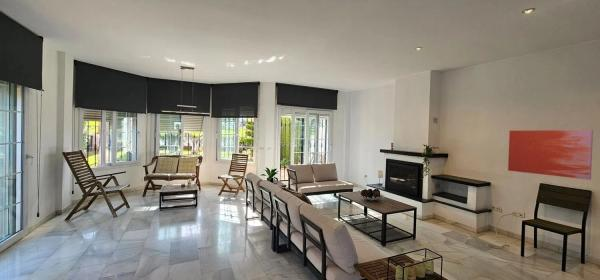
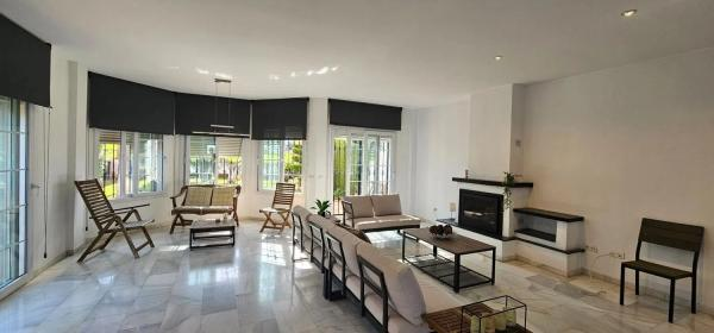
- wall art [507,129,594,181]
